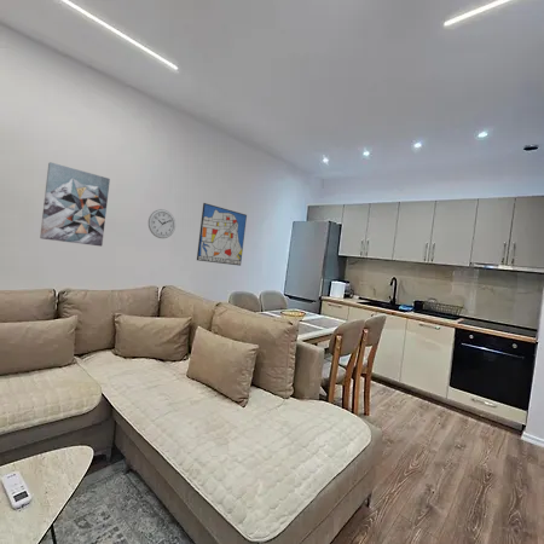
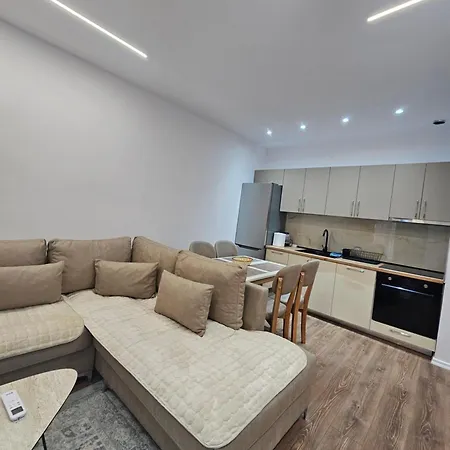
- wall clock [147,208,176,239]
- wall art [196,202,248,267]
- wall art [39,161,111,248]
